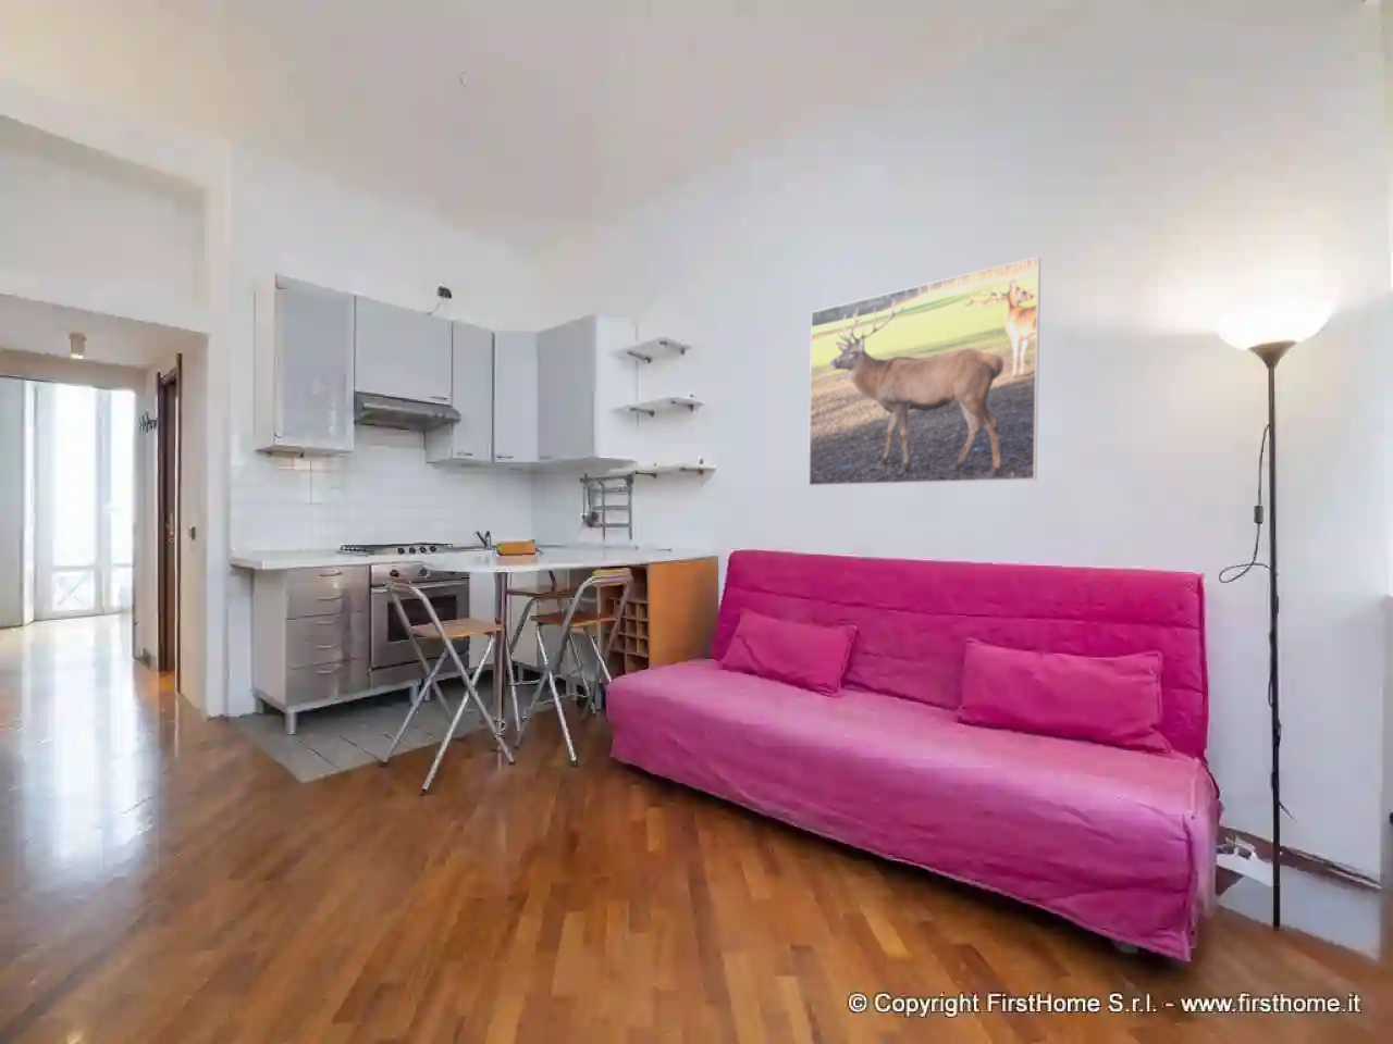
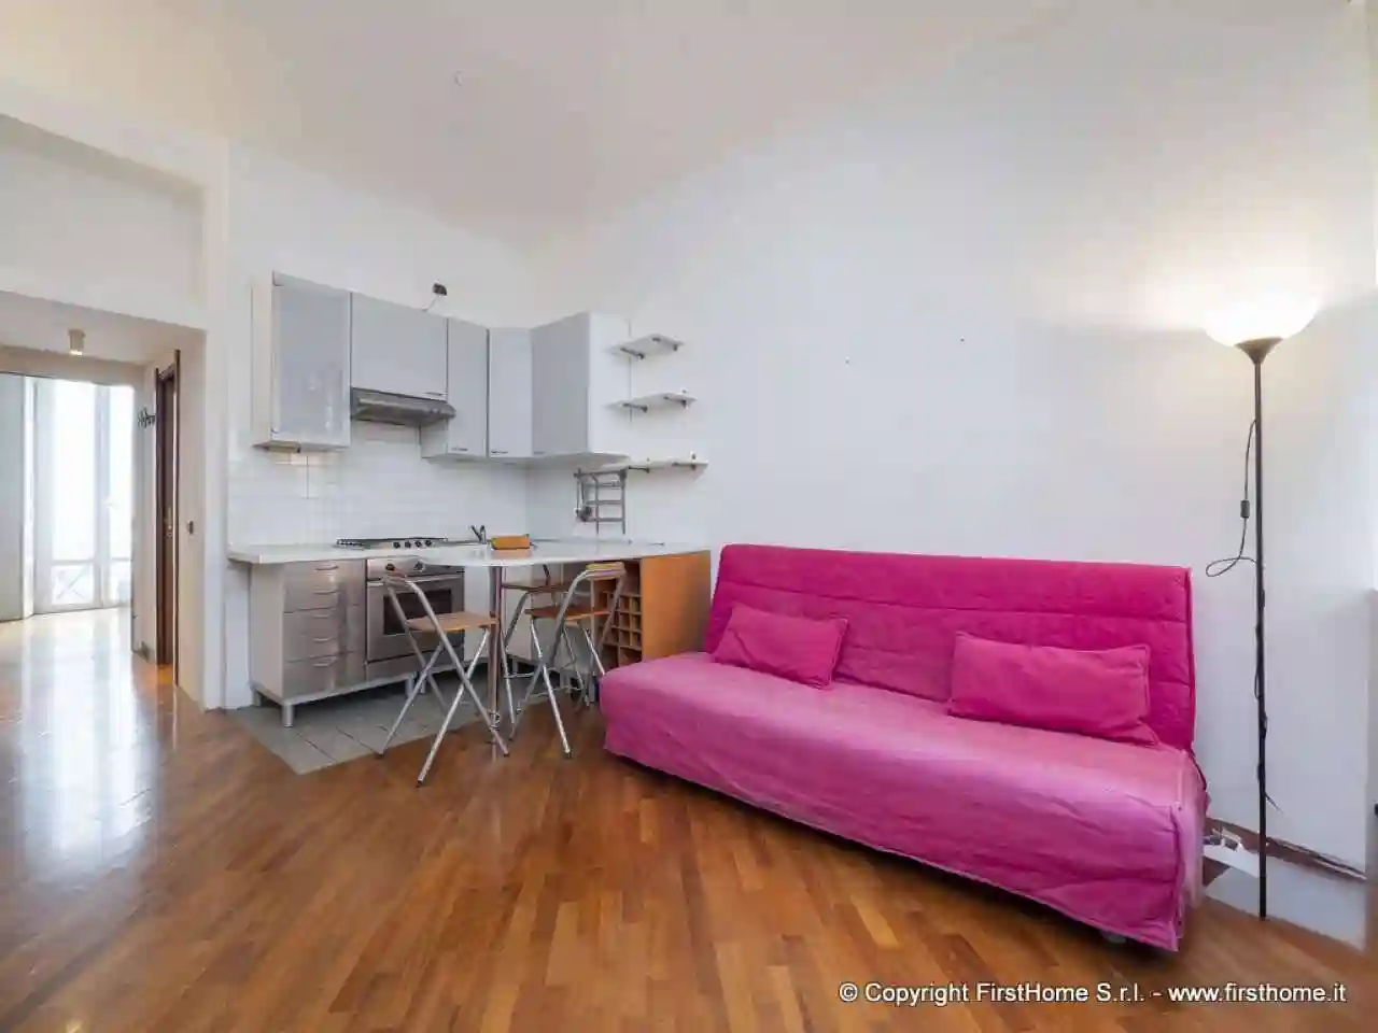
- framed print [807,256,1042,487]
